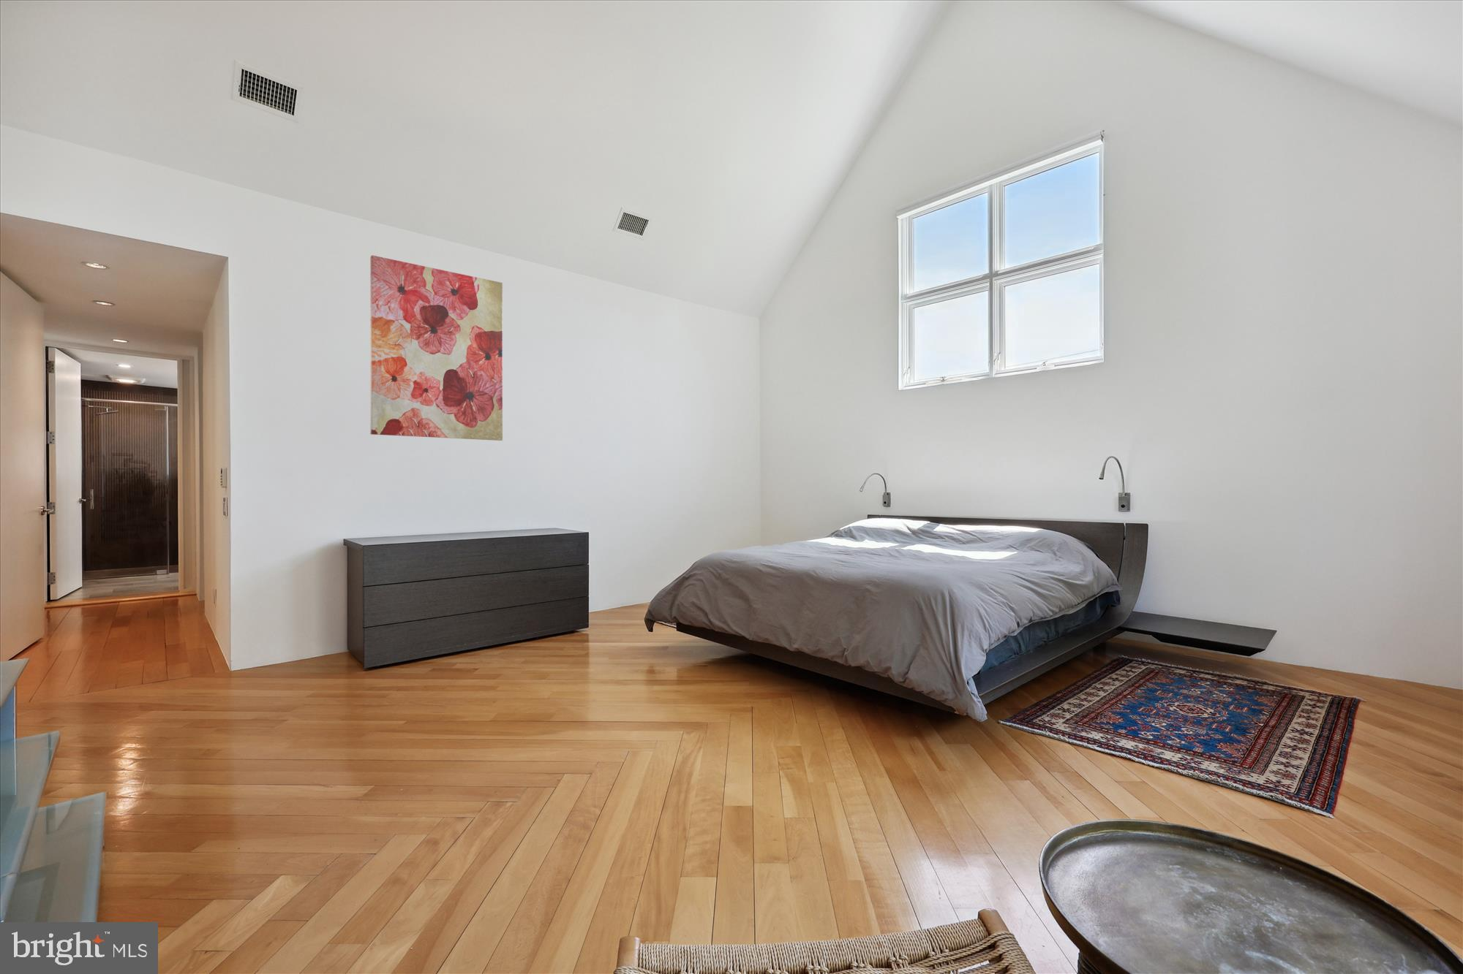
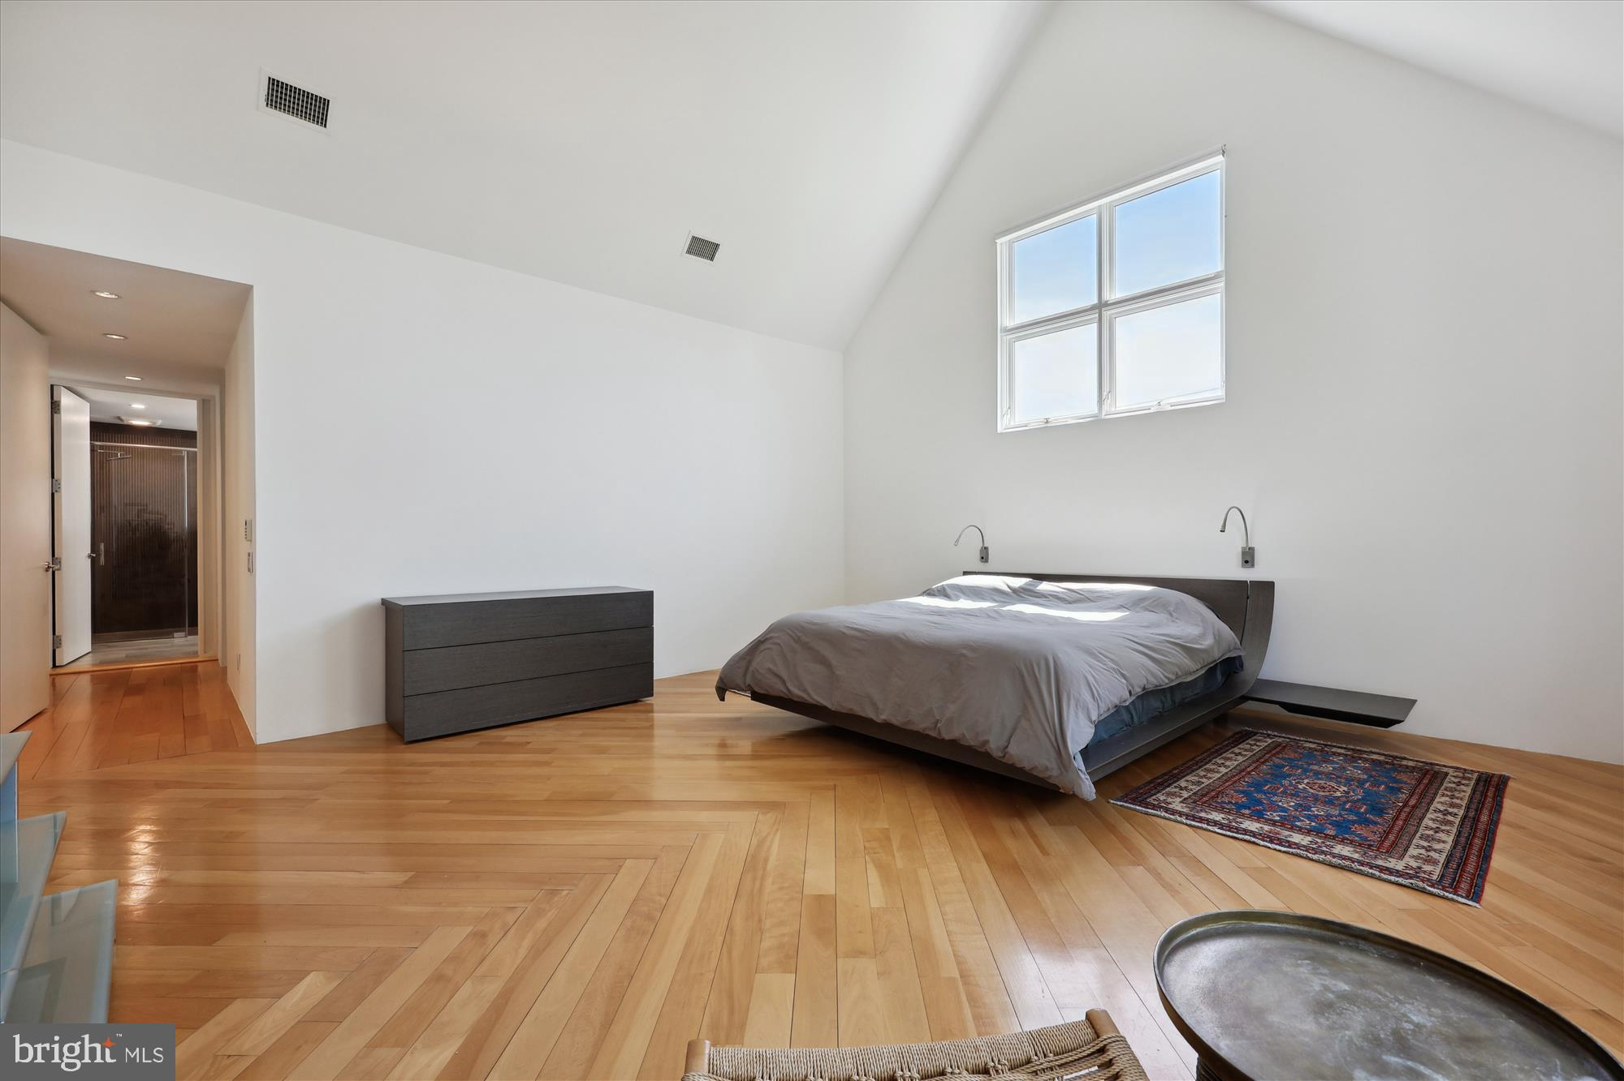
- wall art [370,255,504,441]
